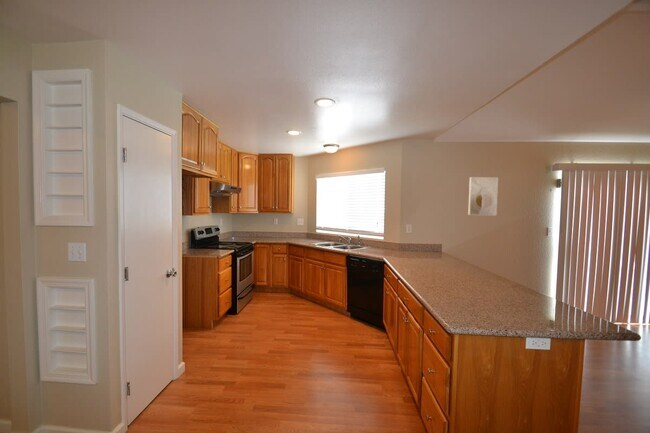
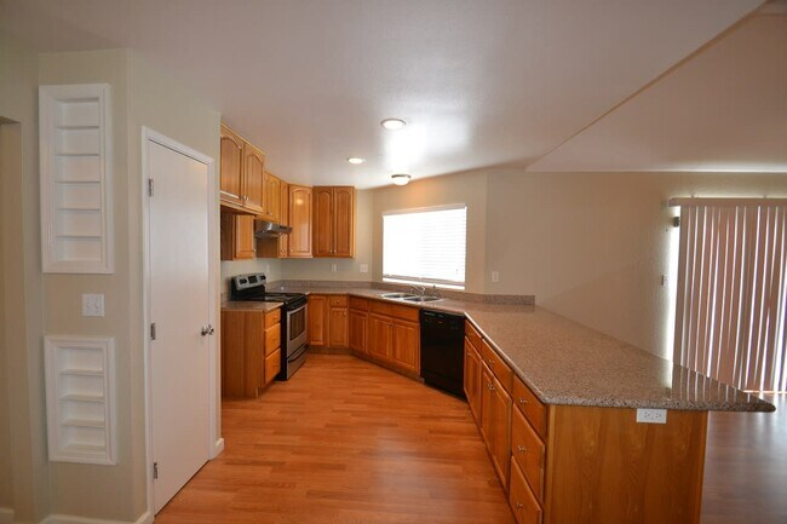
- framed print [467,176,499,216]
